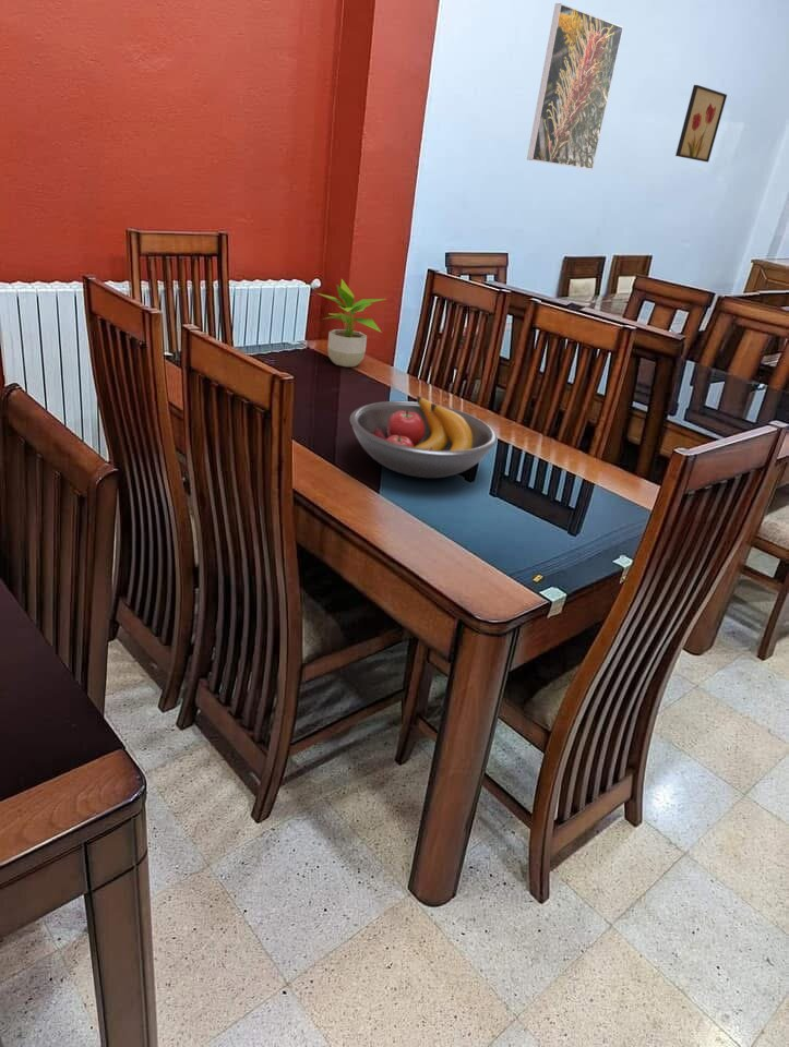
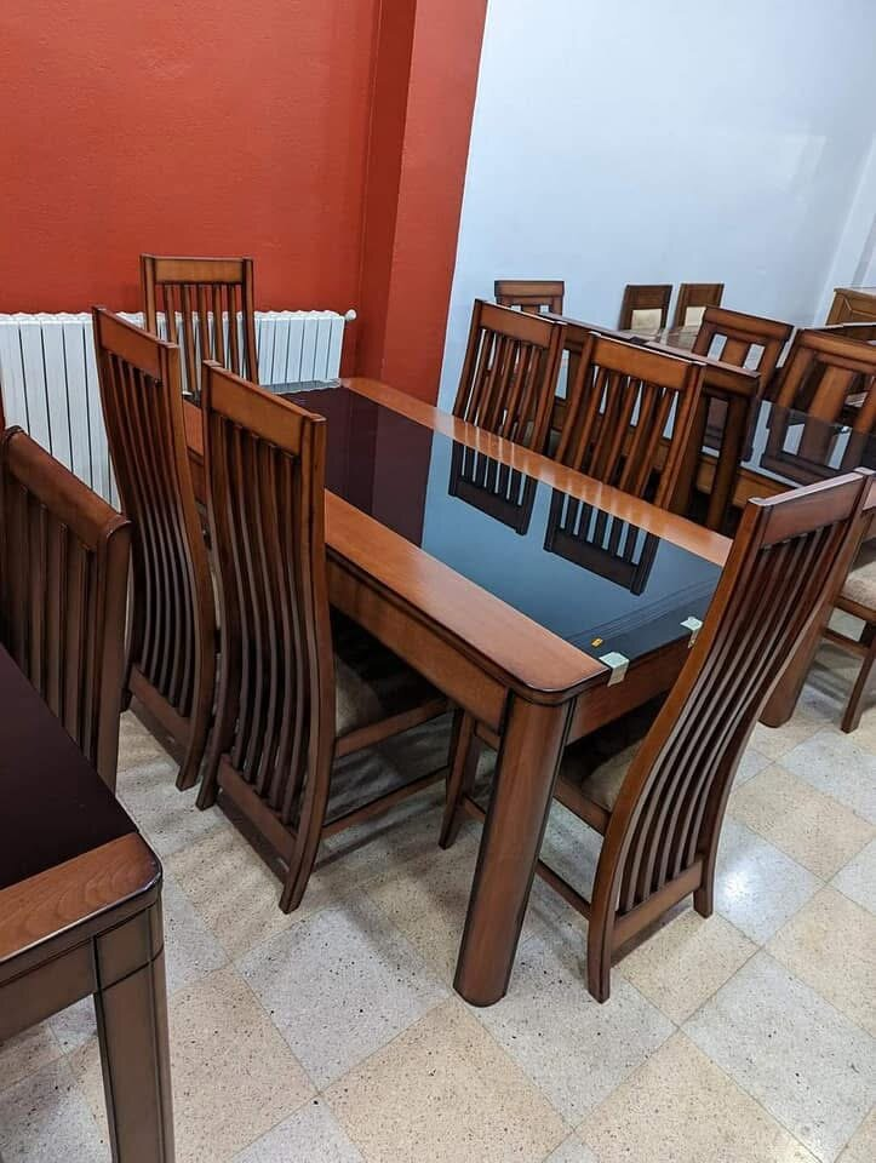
- potted plant [316,278,387,368]
- fruit bowl [349,395,499,479]
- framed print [526,2,624,170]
- wall art [674,84,728,164]
